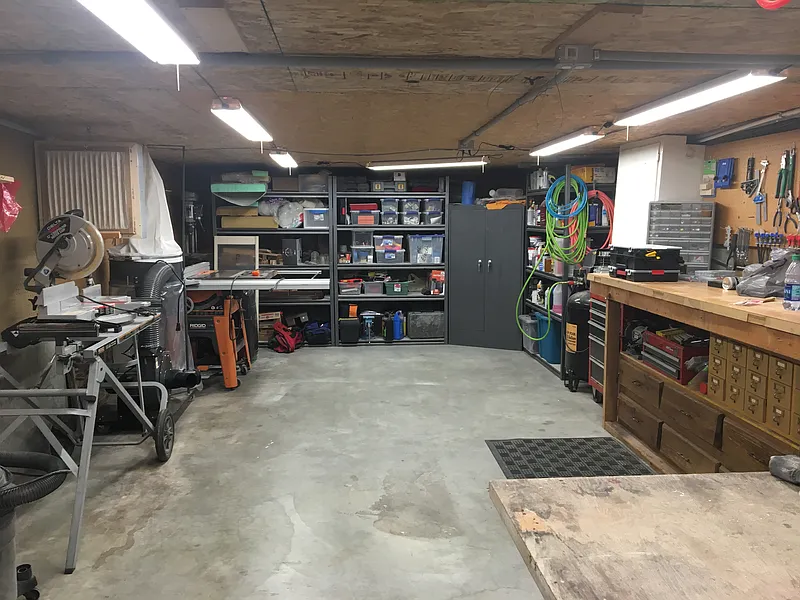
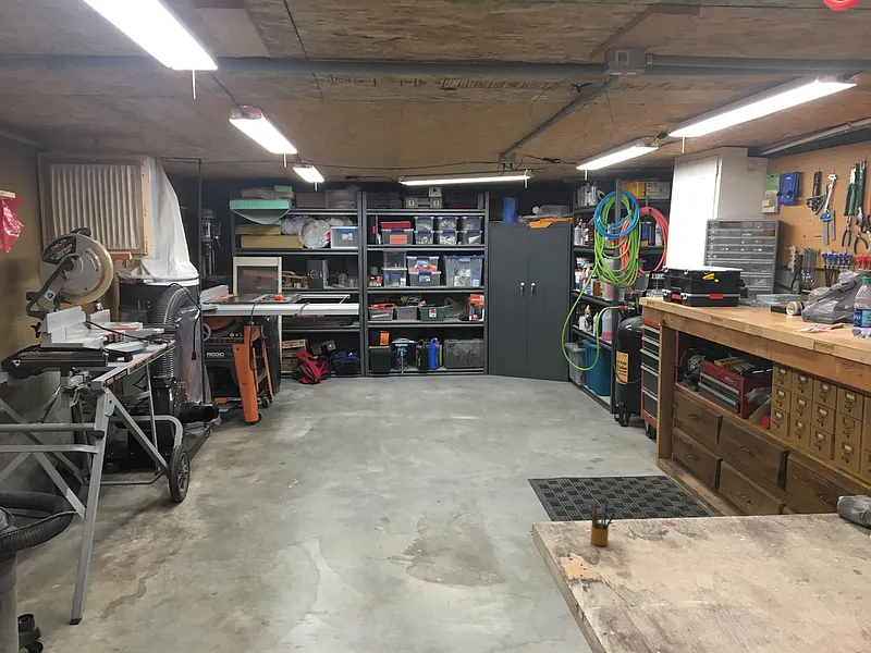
+ pencil box [588,497,617,546]
